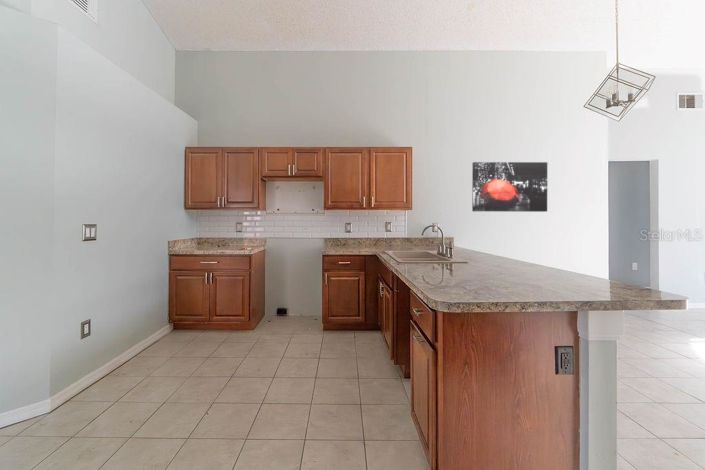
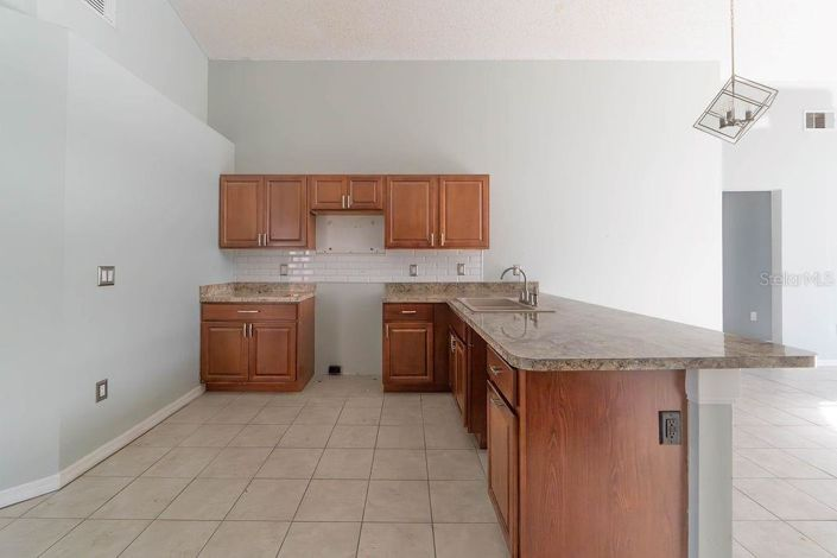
- wall art [471,161,548,213]
